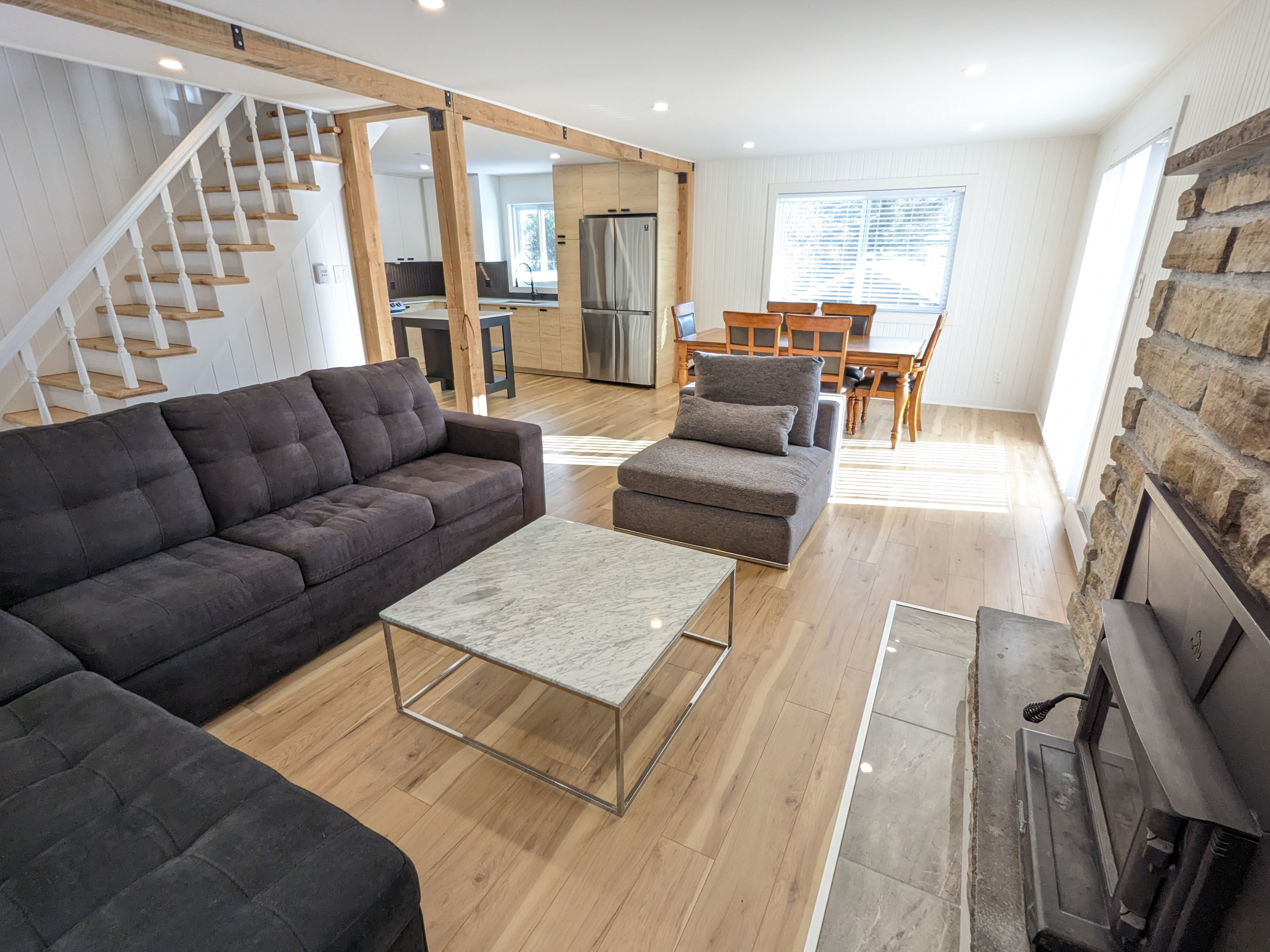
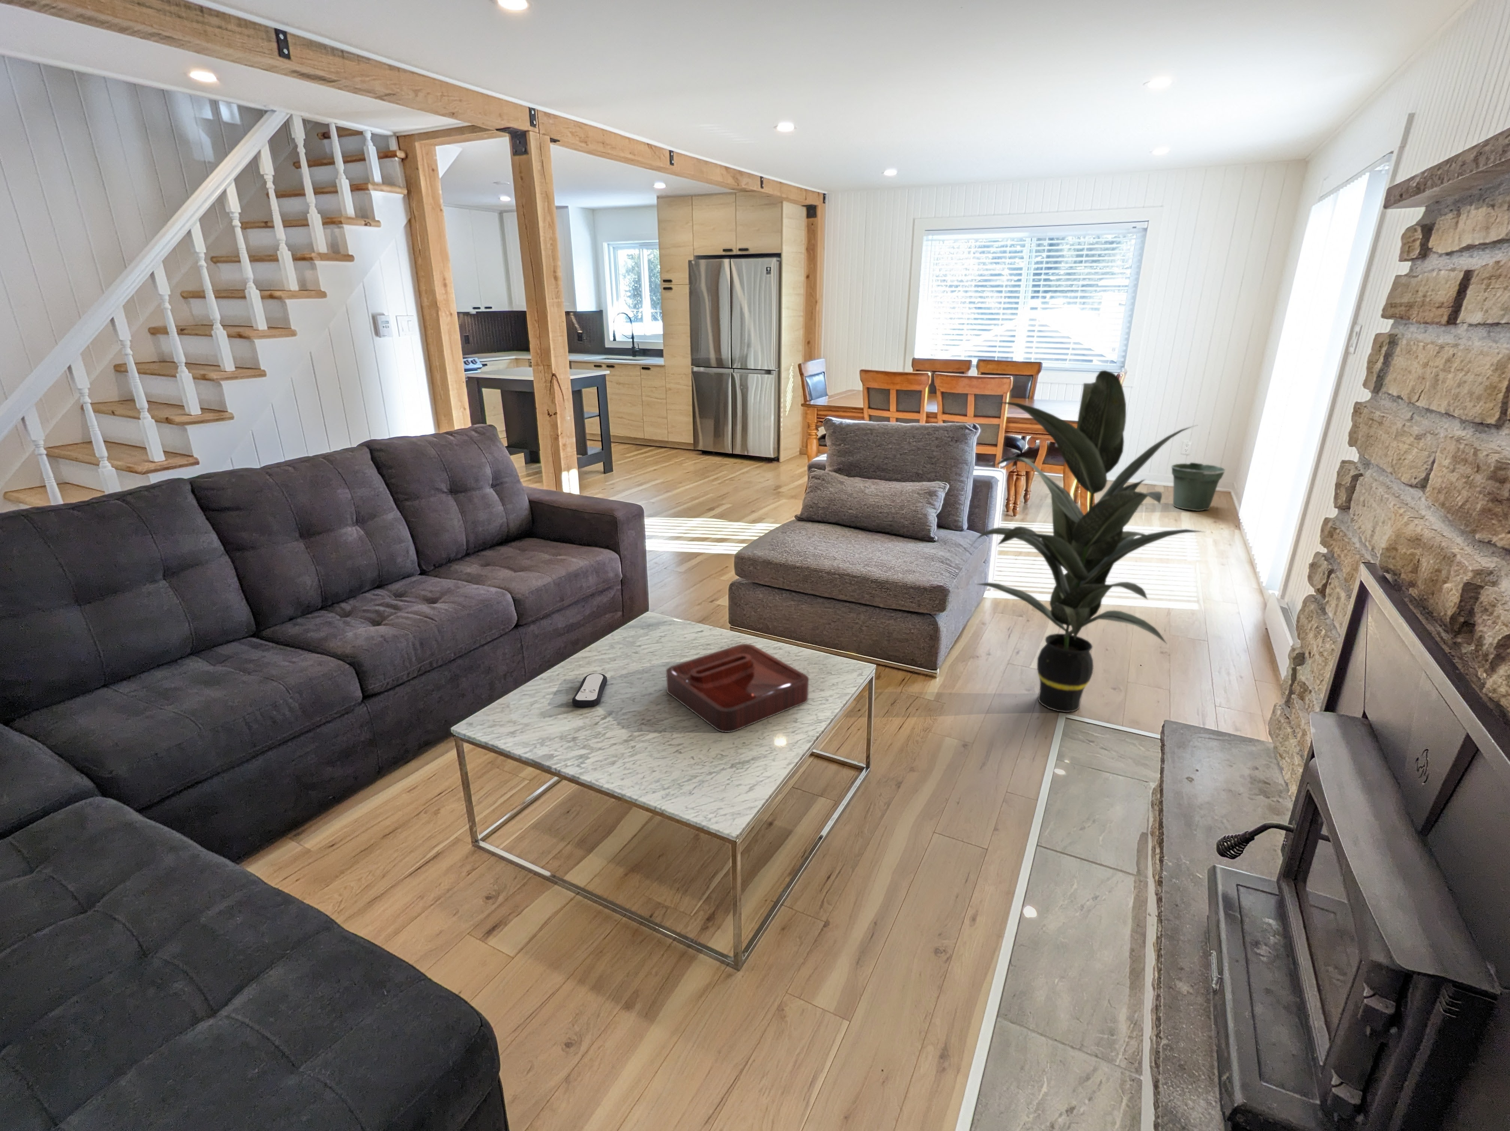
+ remote control [572,674,608,707]
+ indoor plant [969,369,1207,713]
+ flower pot [1171,462,1226,511]
+ decorative tray [666,643,810,733]
